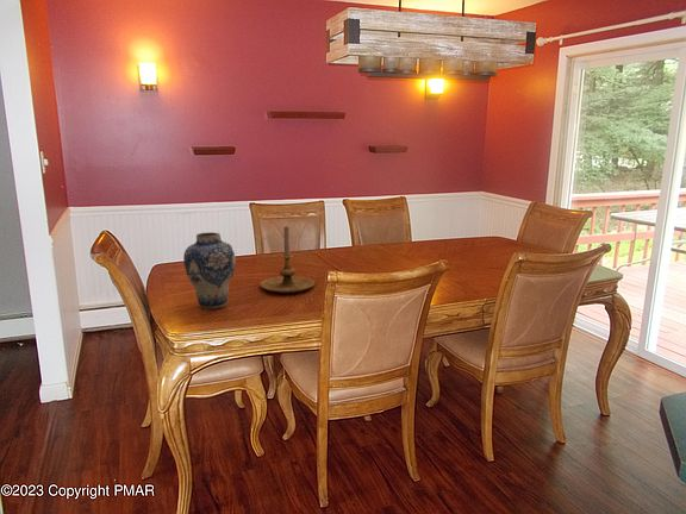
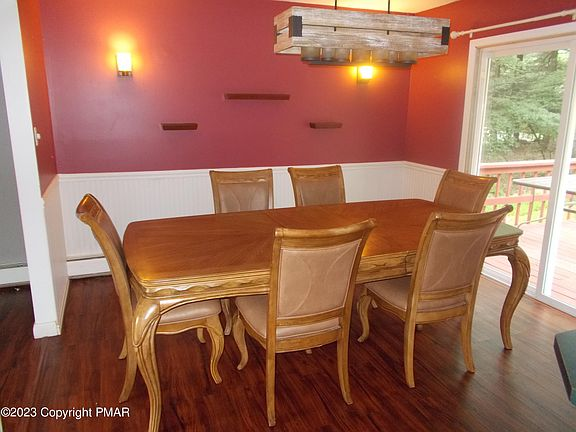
- vase [182,231,237,311]
- candle holder [260,225,316,294]
